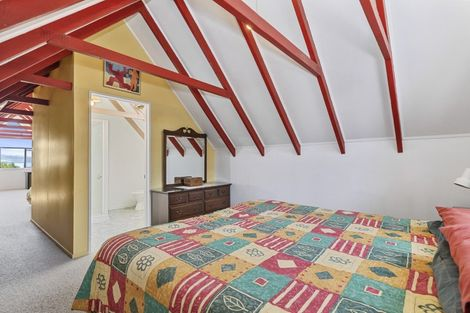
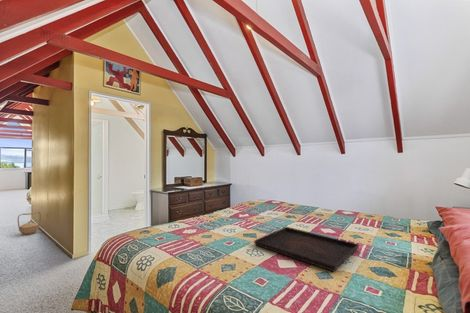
+ basket [17,211,42,236]
+ serving tray [253,226,360,273]
